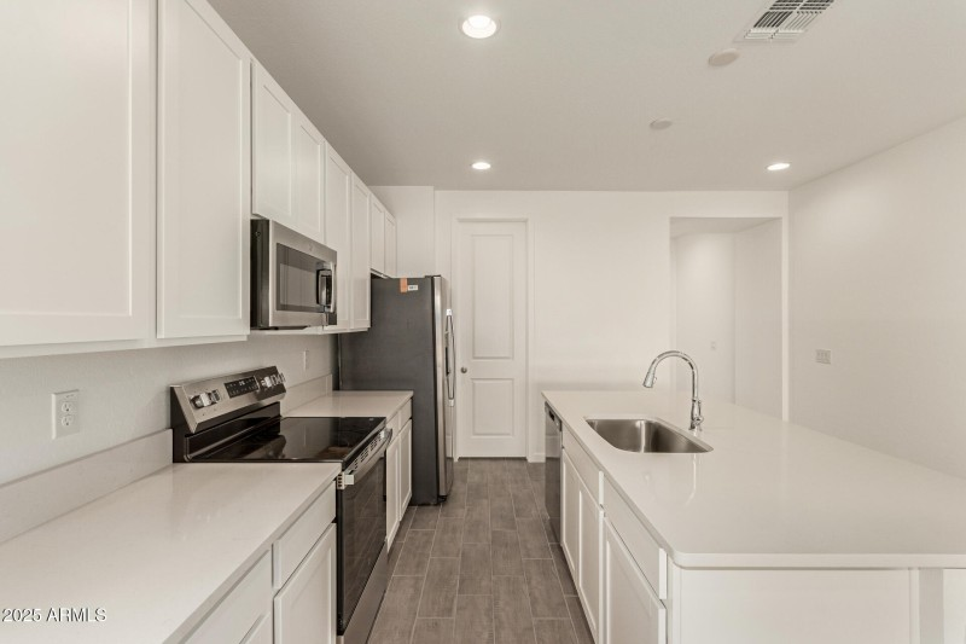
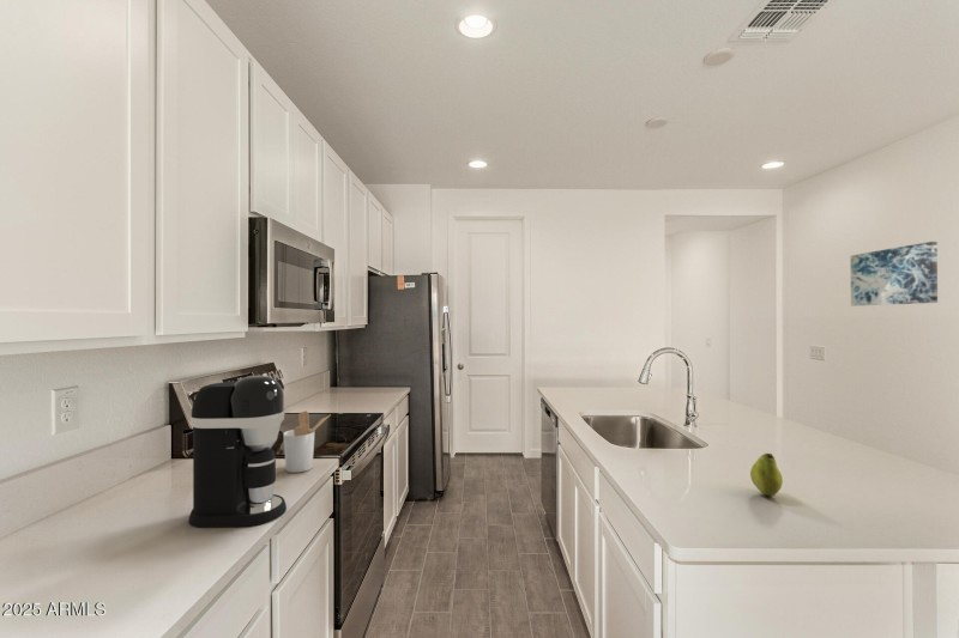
+ wall art [849,241,939,308]
+ coffee maker [187,375,288,529]
+ utensil holder [282,411,332,474]
+ fruit [749,452,784,498]
